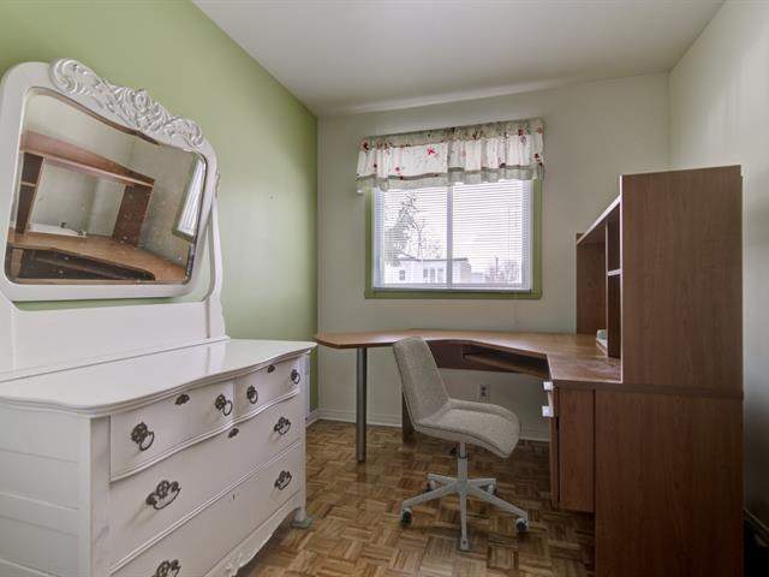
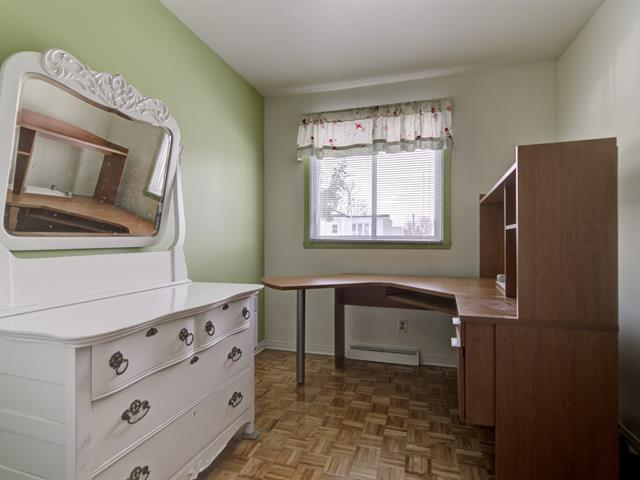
- office chair [391,335,530,553]
